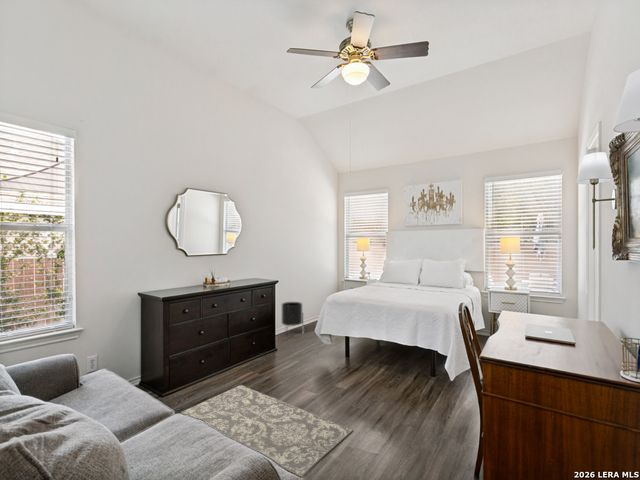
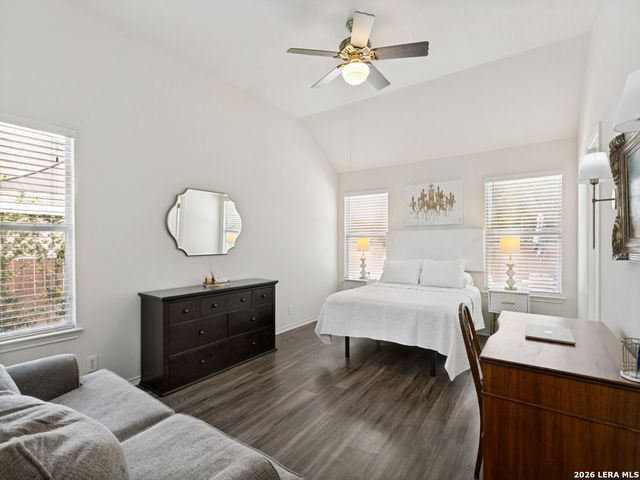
- planter [281,301,303,338]
- rug [180,384,354,478]
